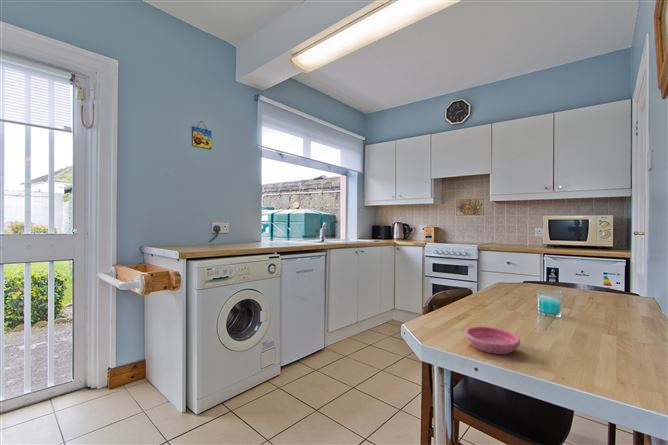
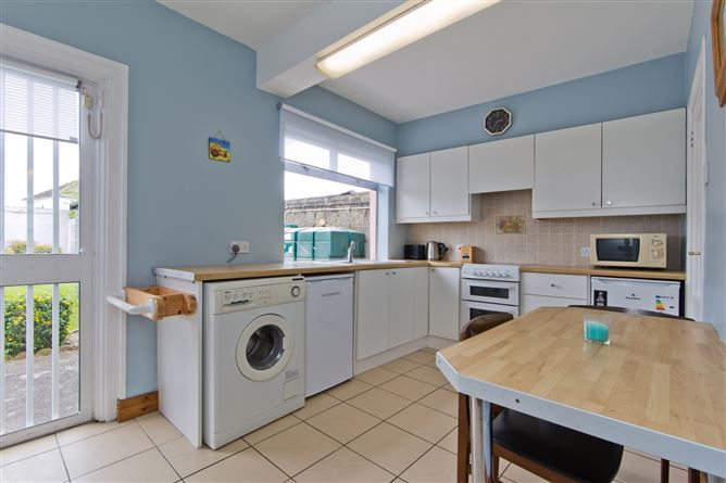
- saucer [464,325,521,355]
